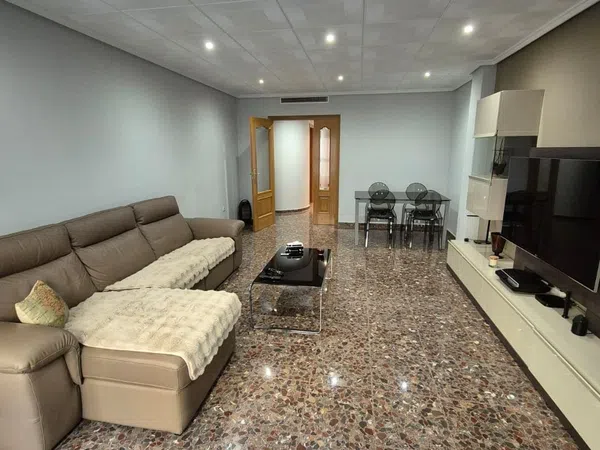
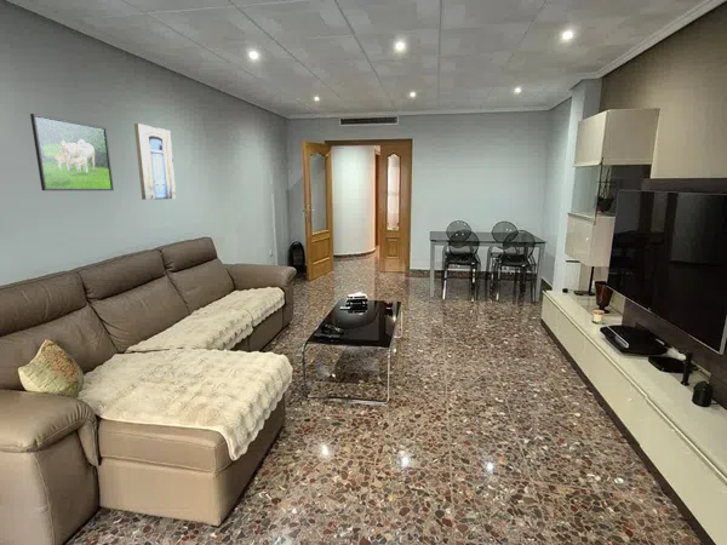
+ wall art [133,122,177,201]
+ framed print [29,113,115,191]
